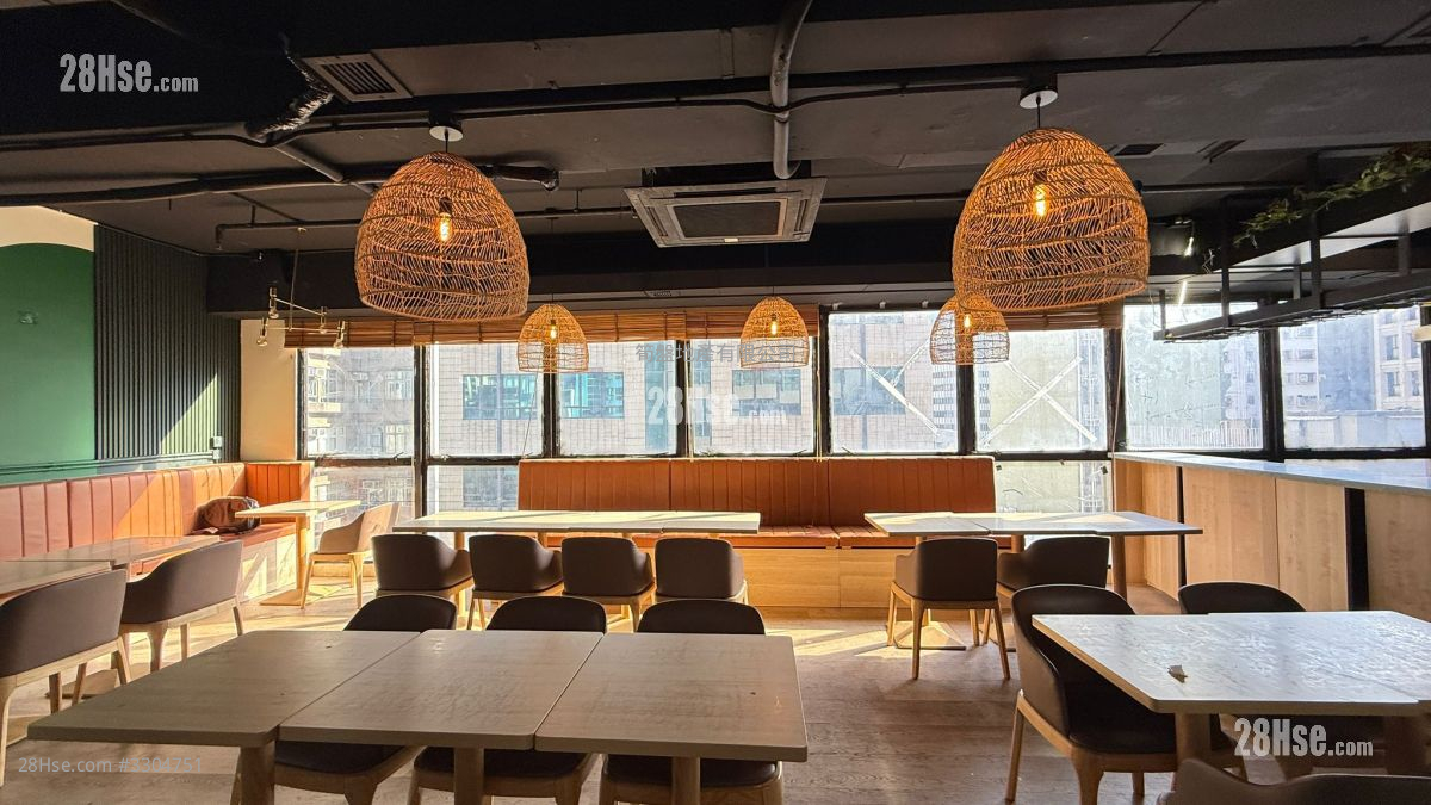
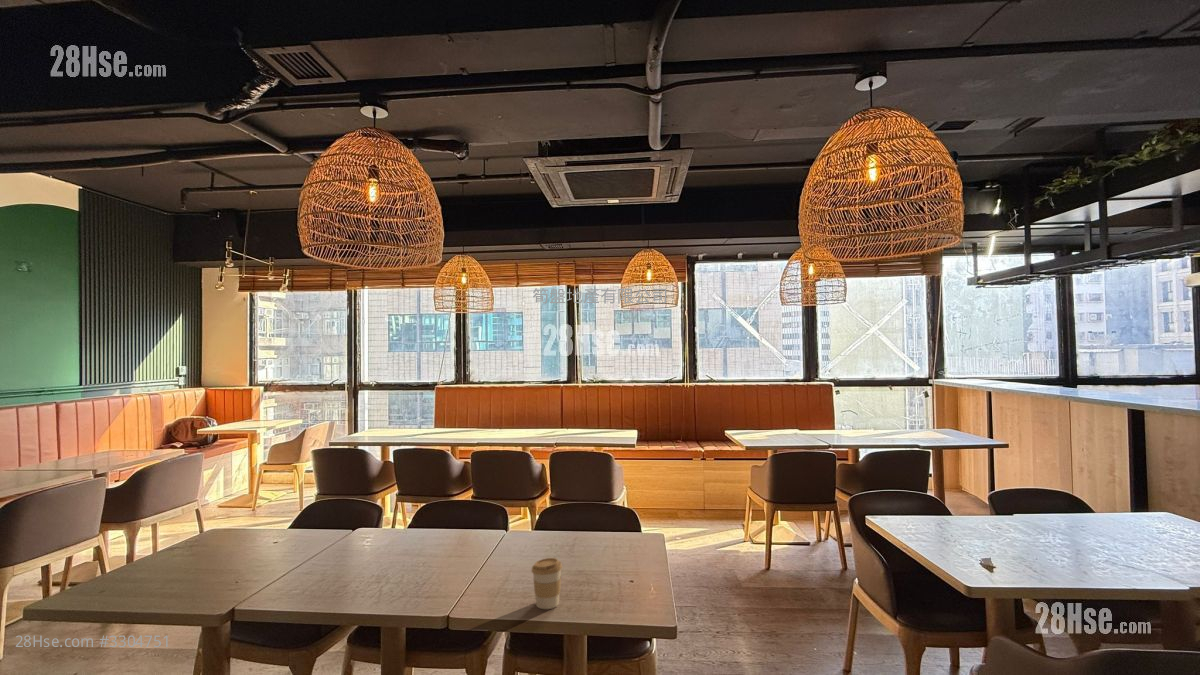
+ coffee cup [531,557,563,610]
